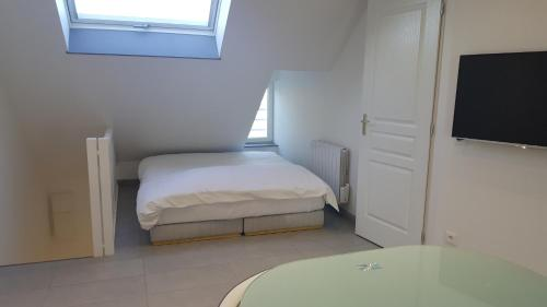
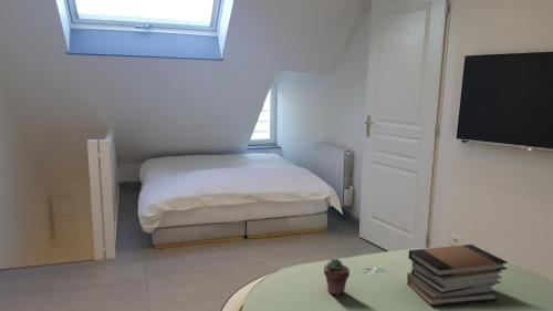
+ potted succulent [323,257,351,297]
+ book stack [406,243,509,307]
